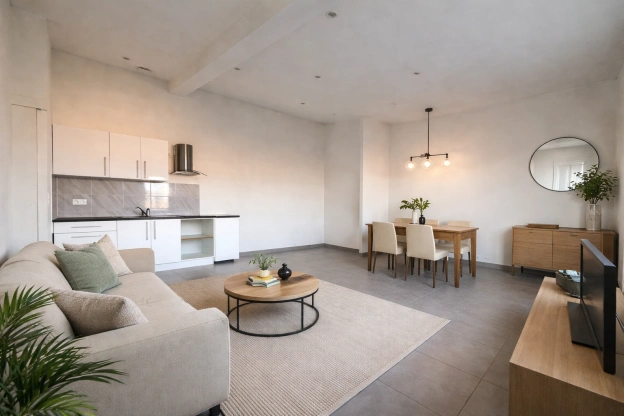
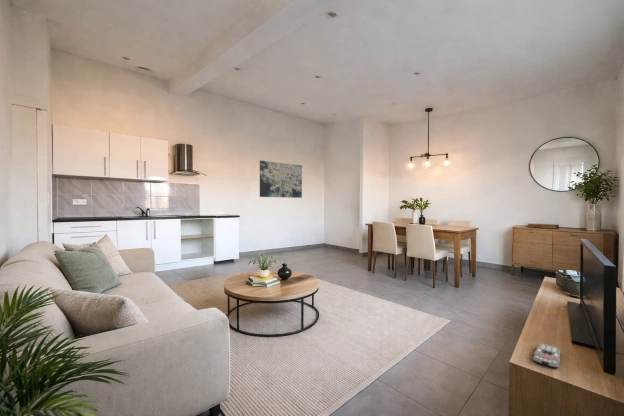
+ remote control [532,343,561,369]
+ wall art [259,159,303,199]
